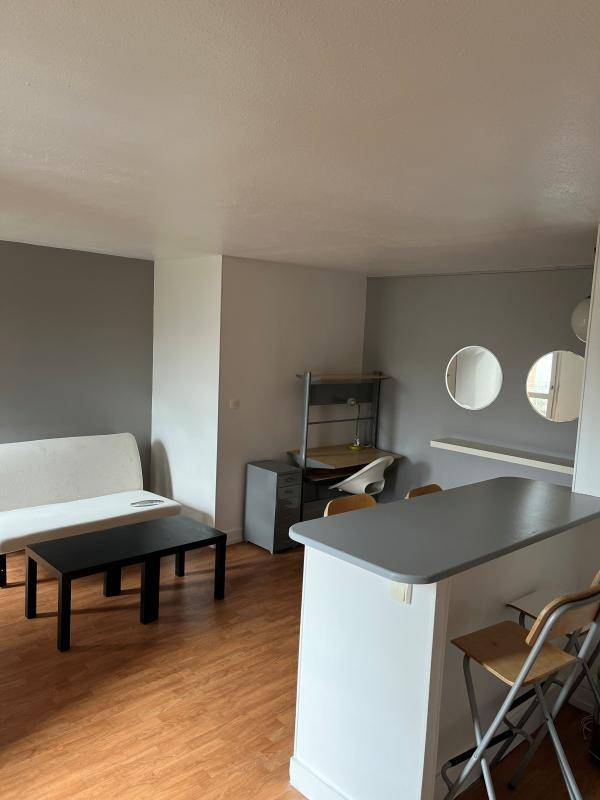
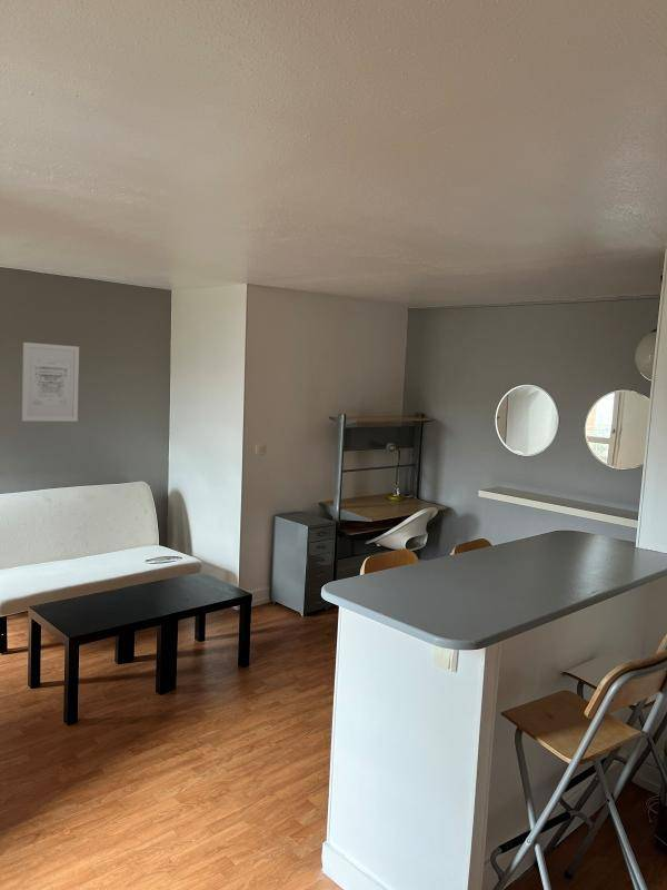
+ wall art [21,342,80,423]
